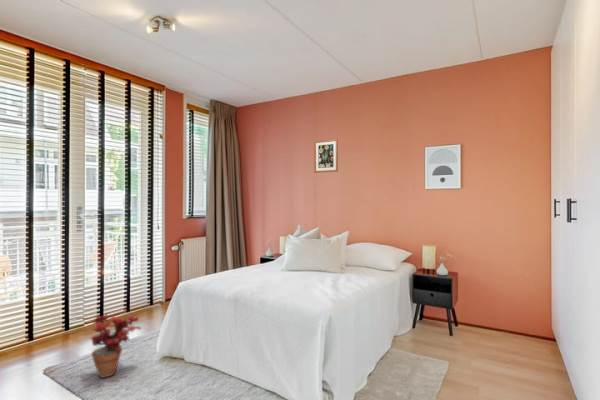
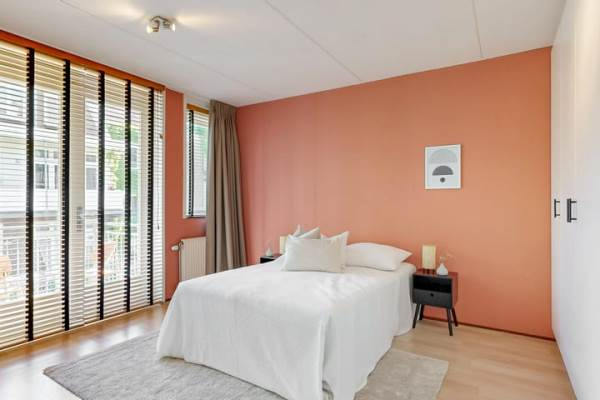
- wall art [313,138,339,174]
- potted plant [90,312,142,379]
